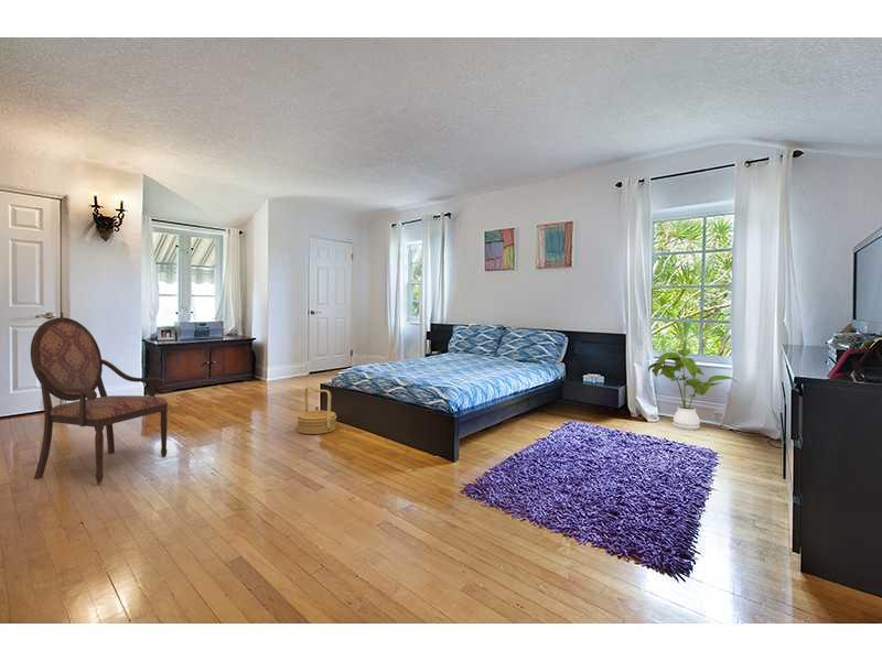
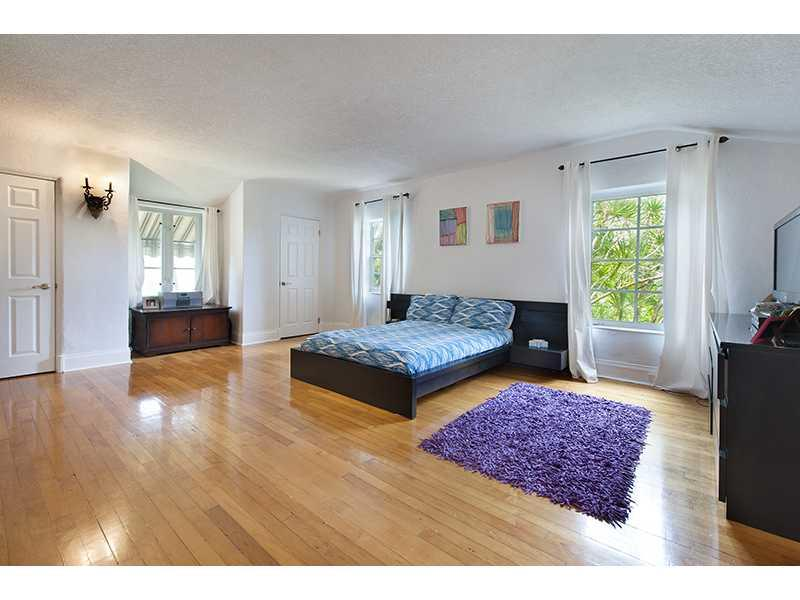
- house plant [647,348,739,431]
- armchair [30,316,169,485]
- basket [295,386,337,435]
